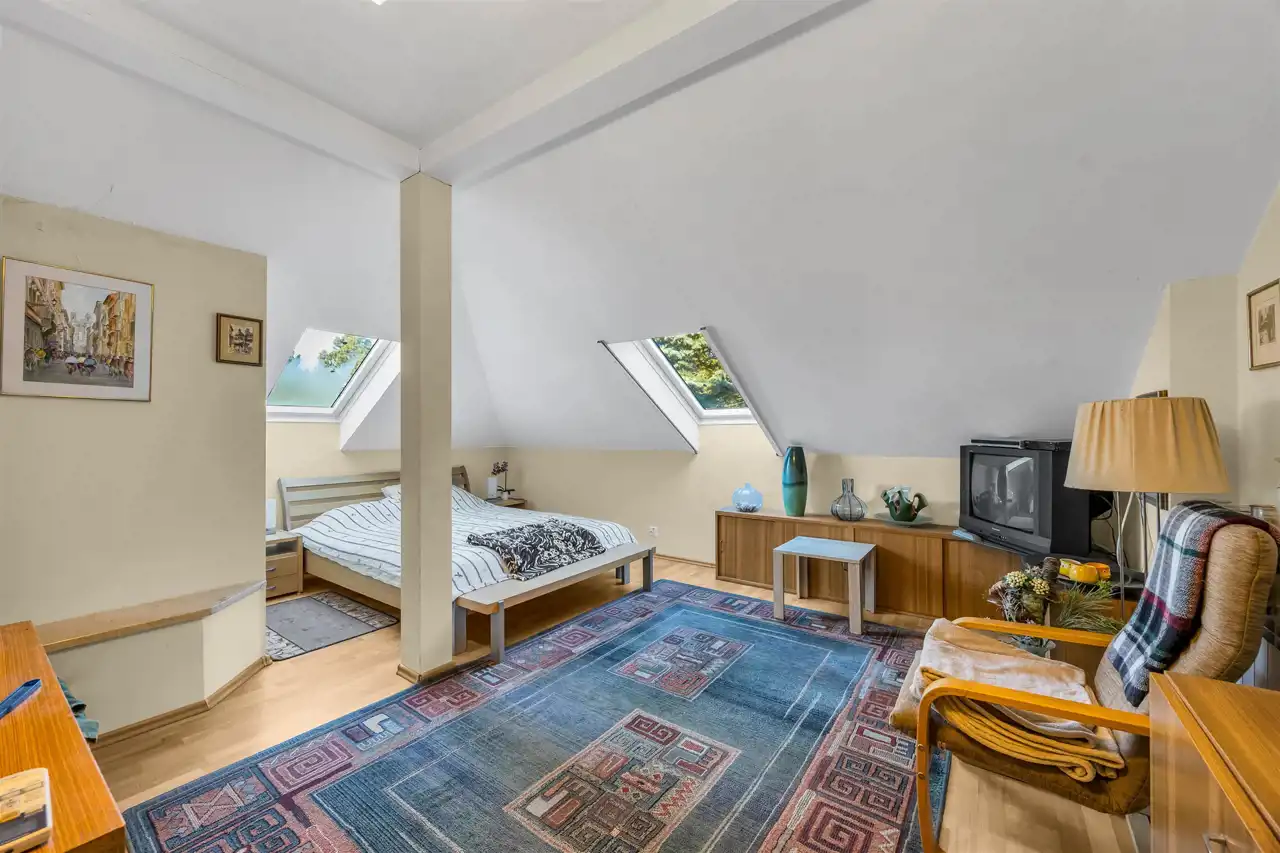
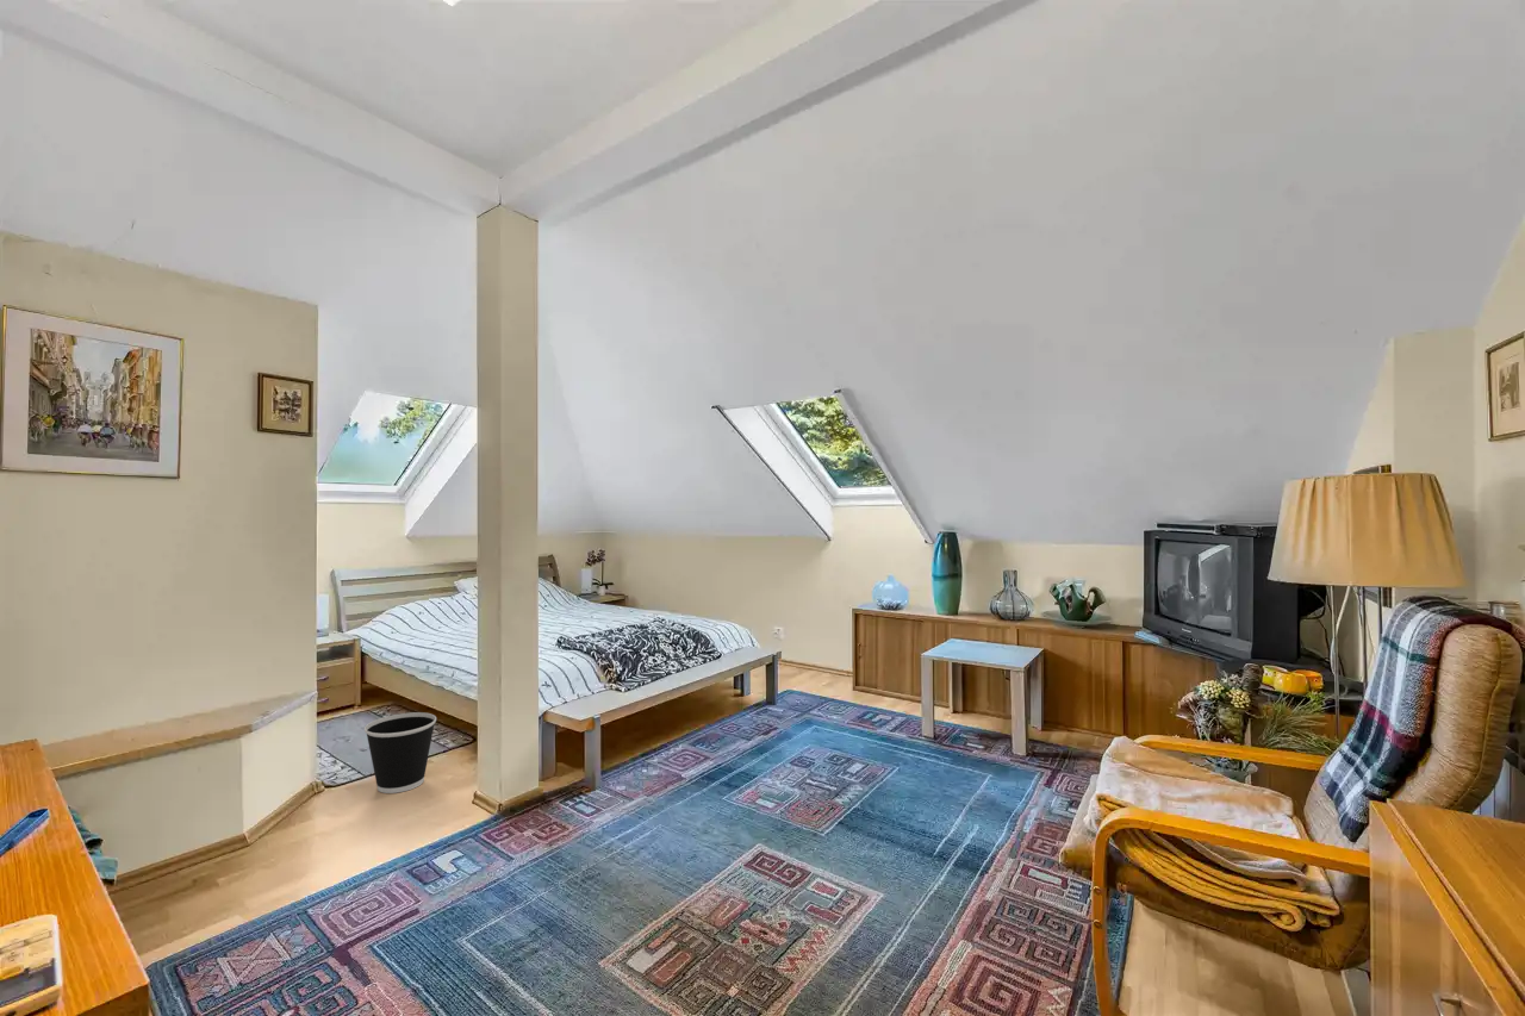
+ wastebasket [363,711,437,794]
